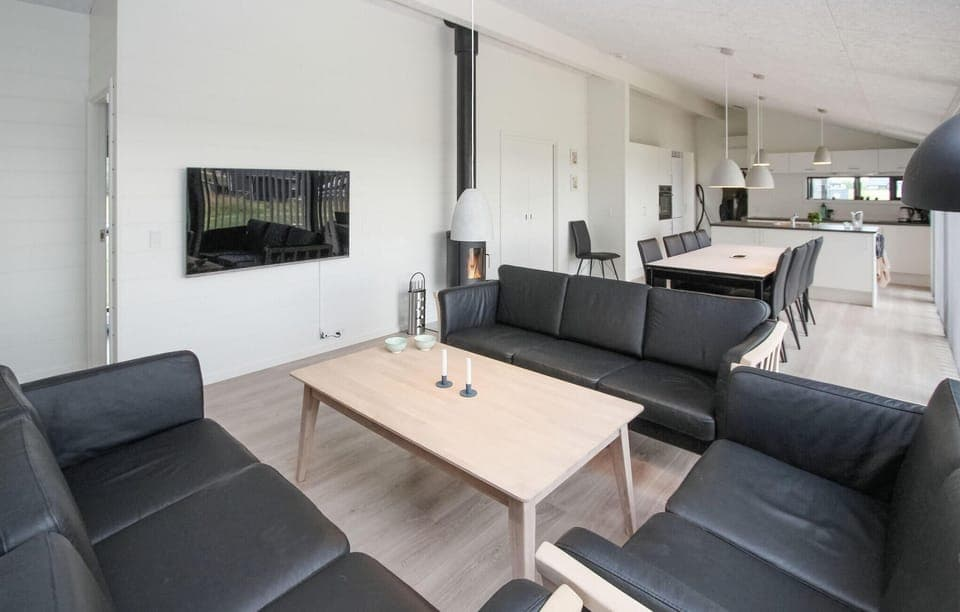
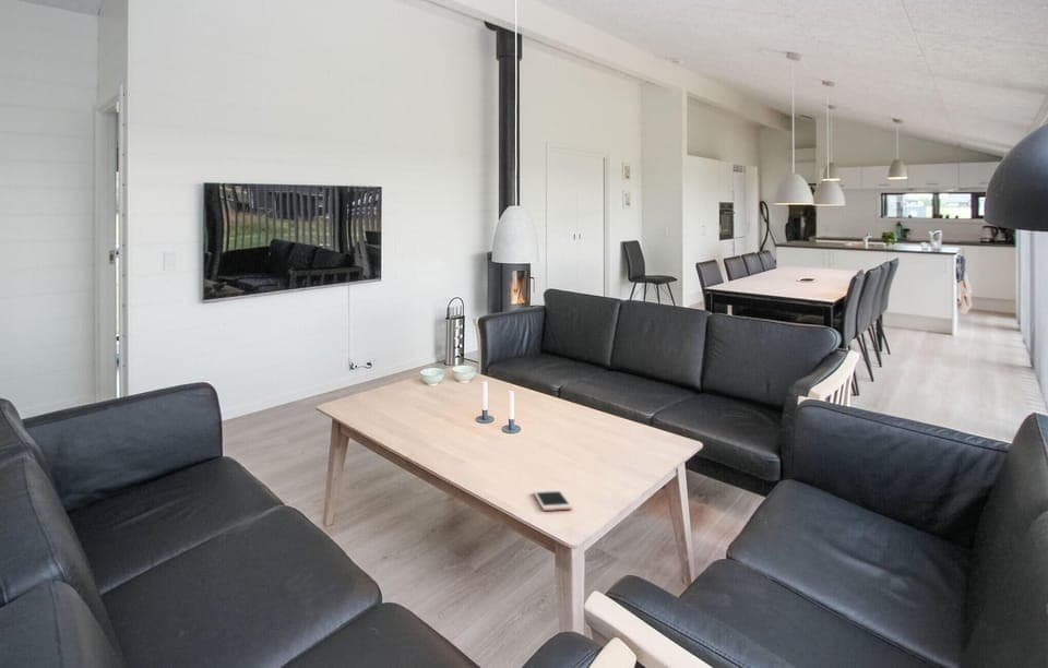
+ cell phone [532,488,573,512]
